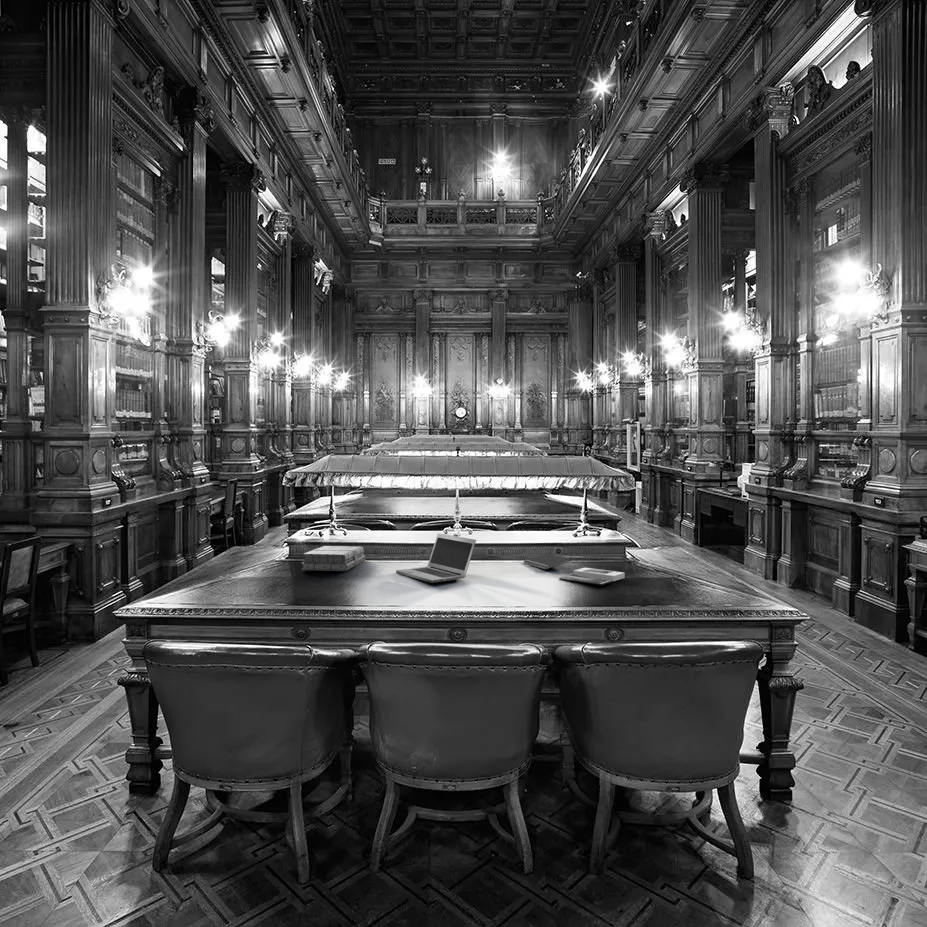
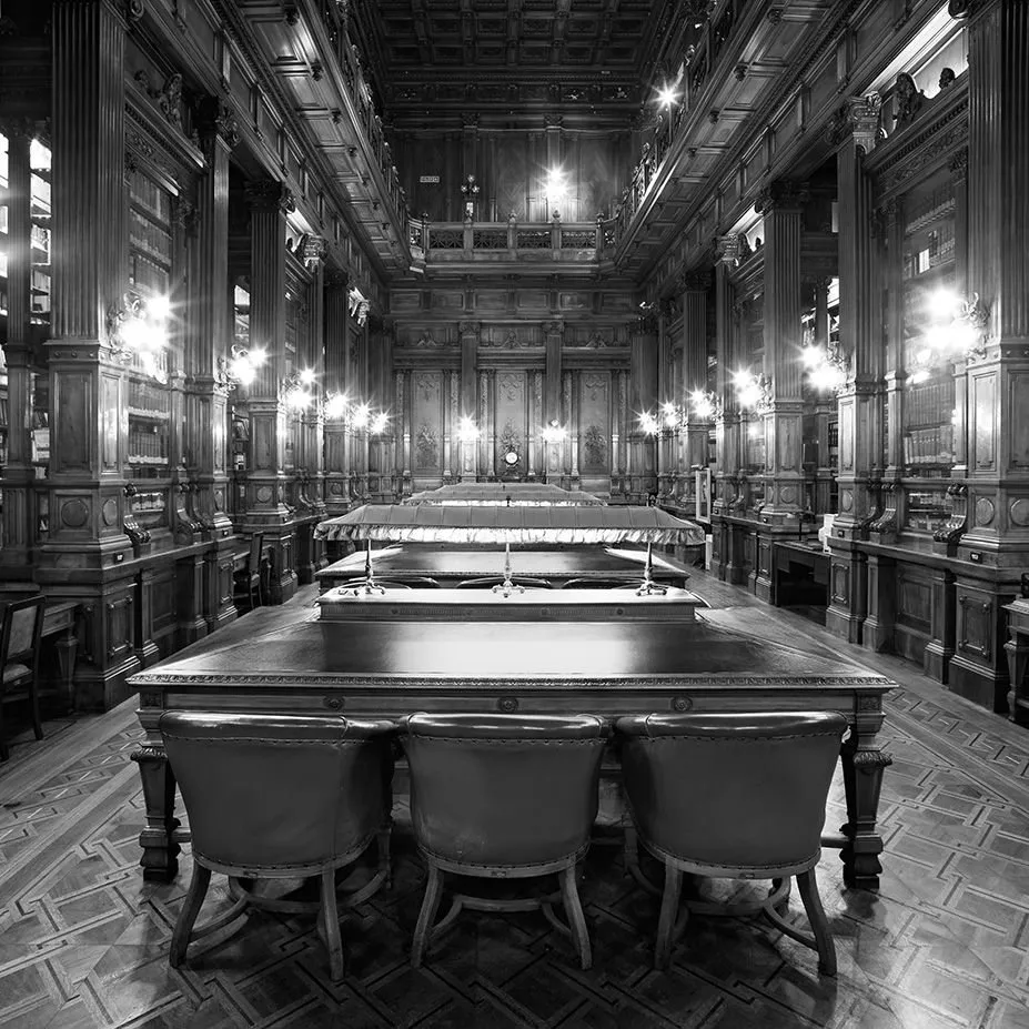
- notepad [523,552,572,571]
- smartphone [558,567,626,586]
- stack of books [300,545,366,572]
- laptop [395,532,477,584]
